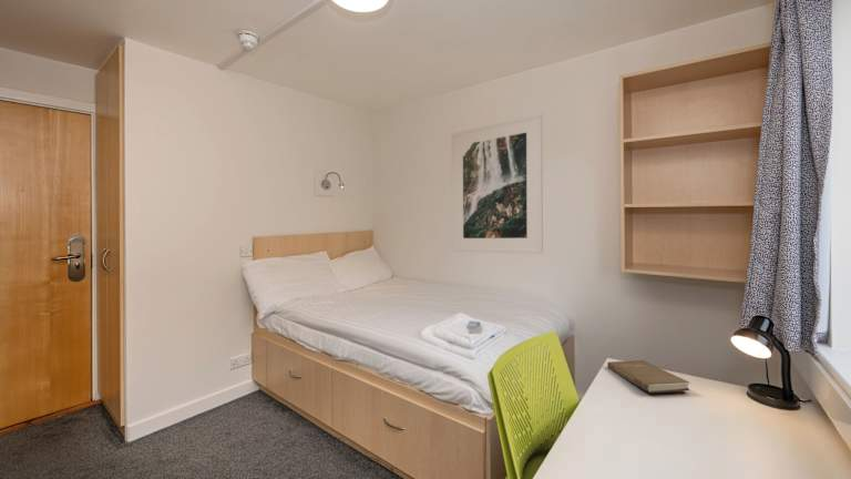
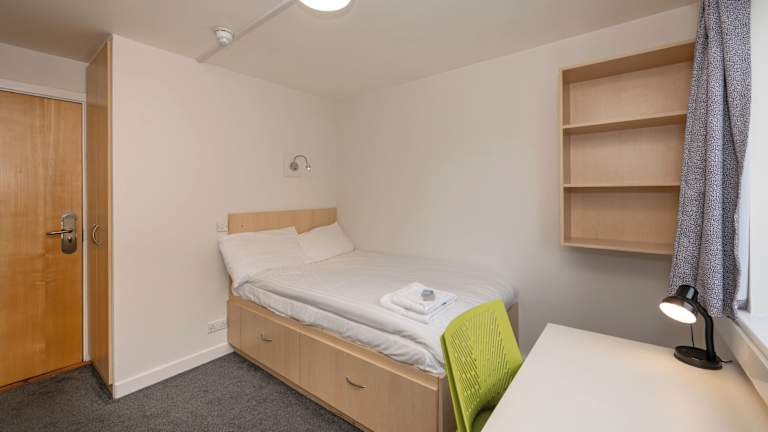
- book [606,359,690,394]
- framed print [450,113,544,255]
